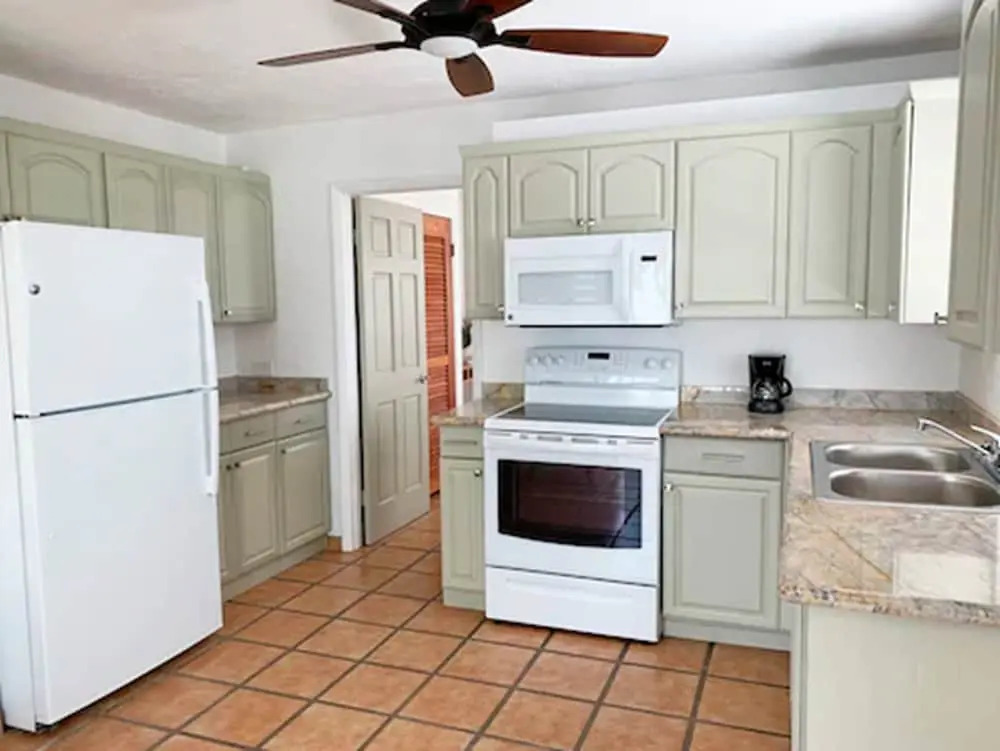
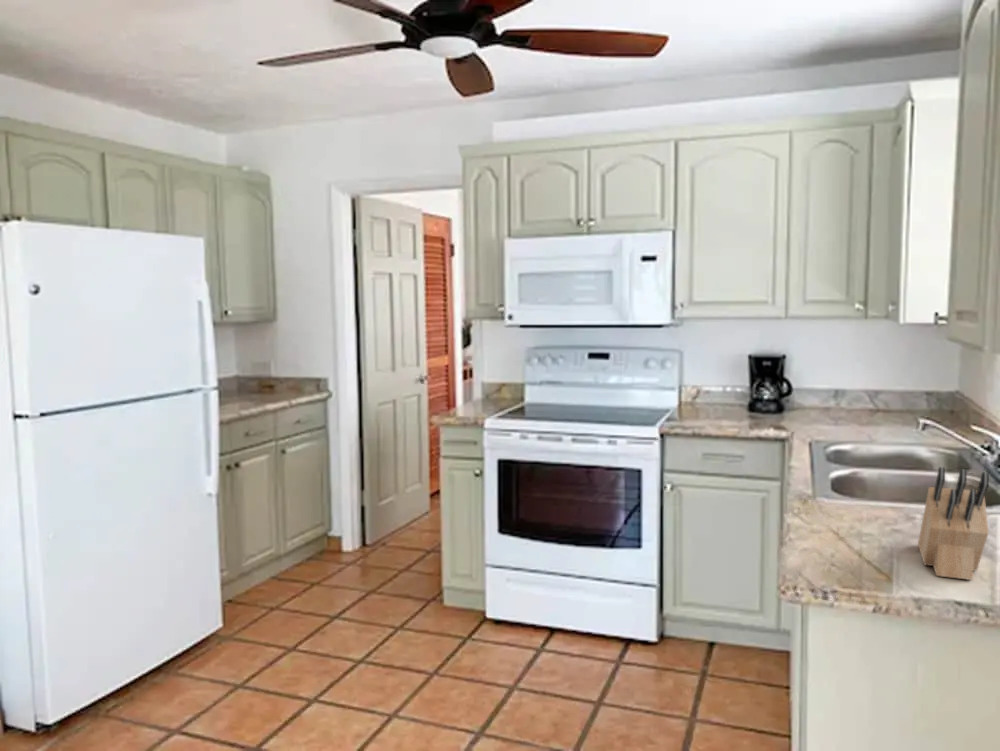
+ knife block [917,466,990,581]
